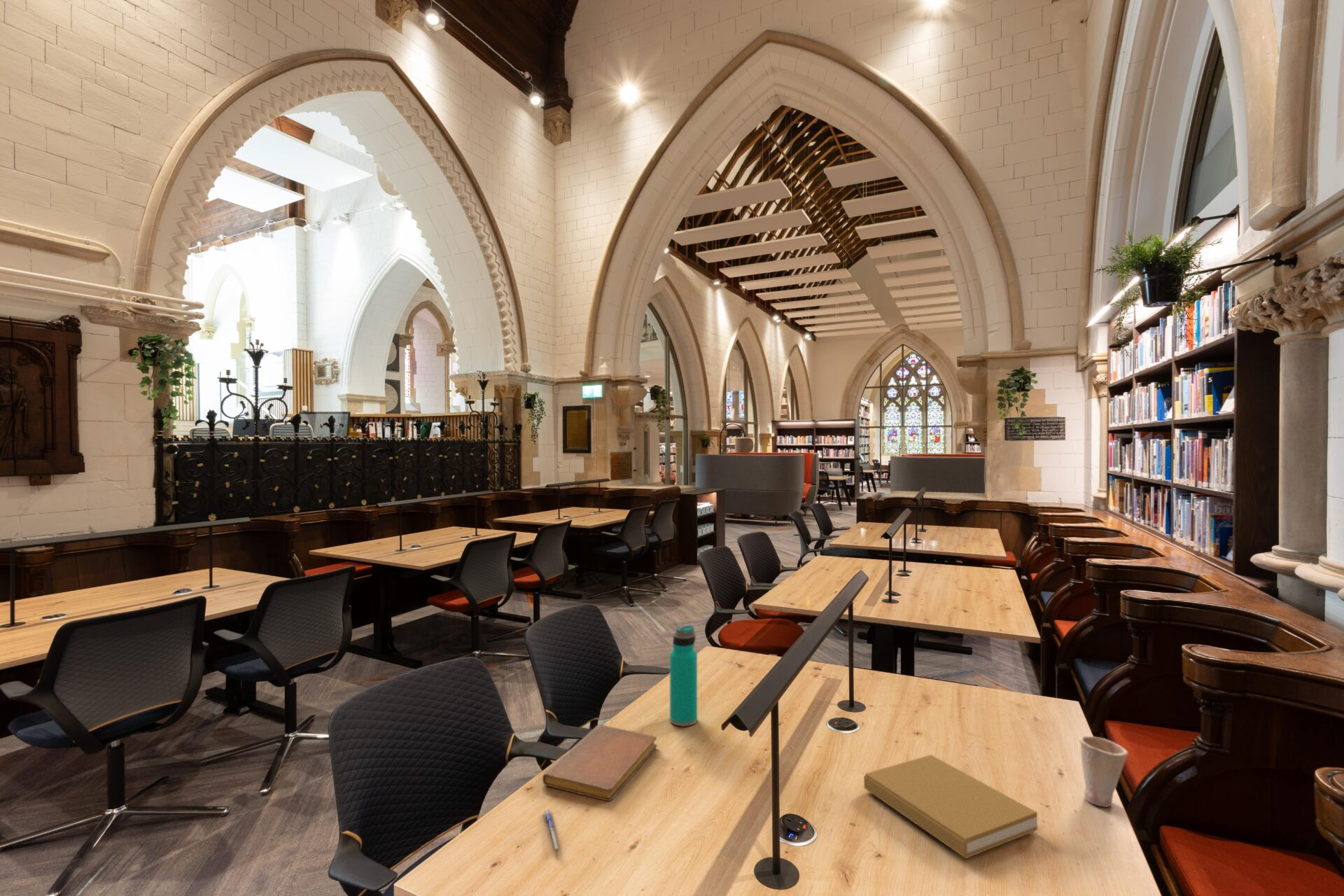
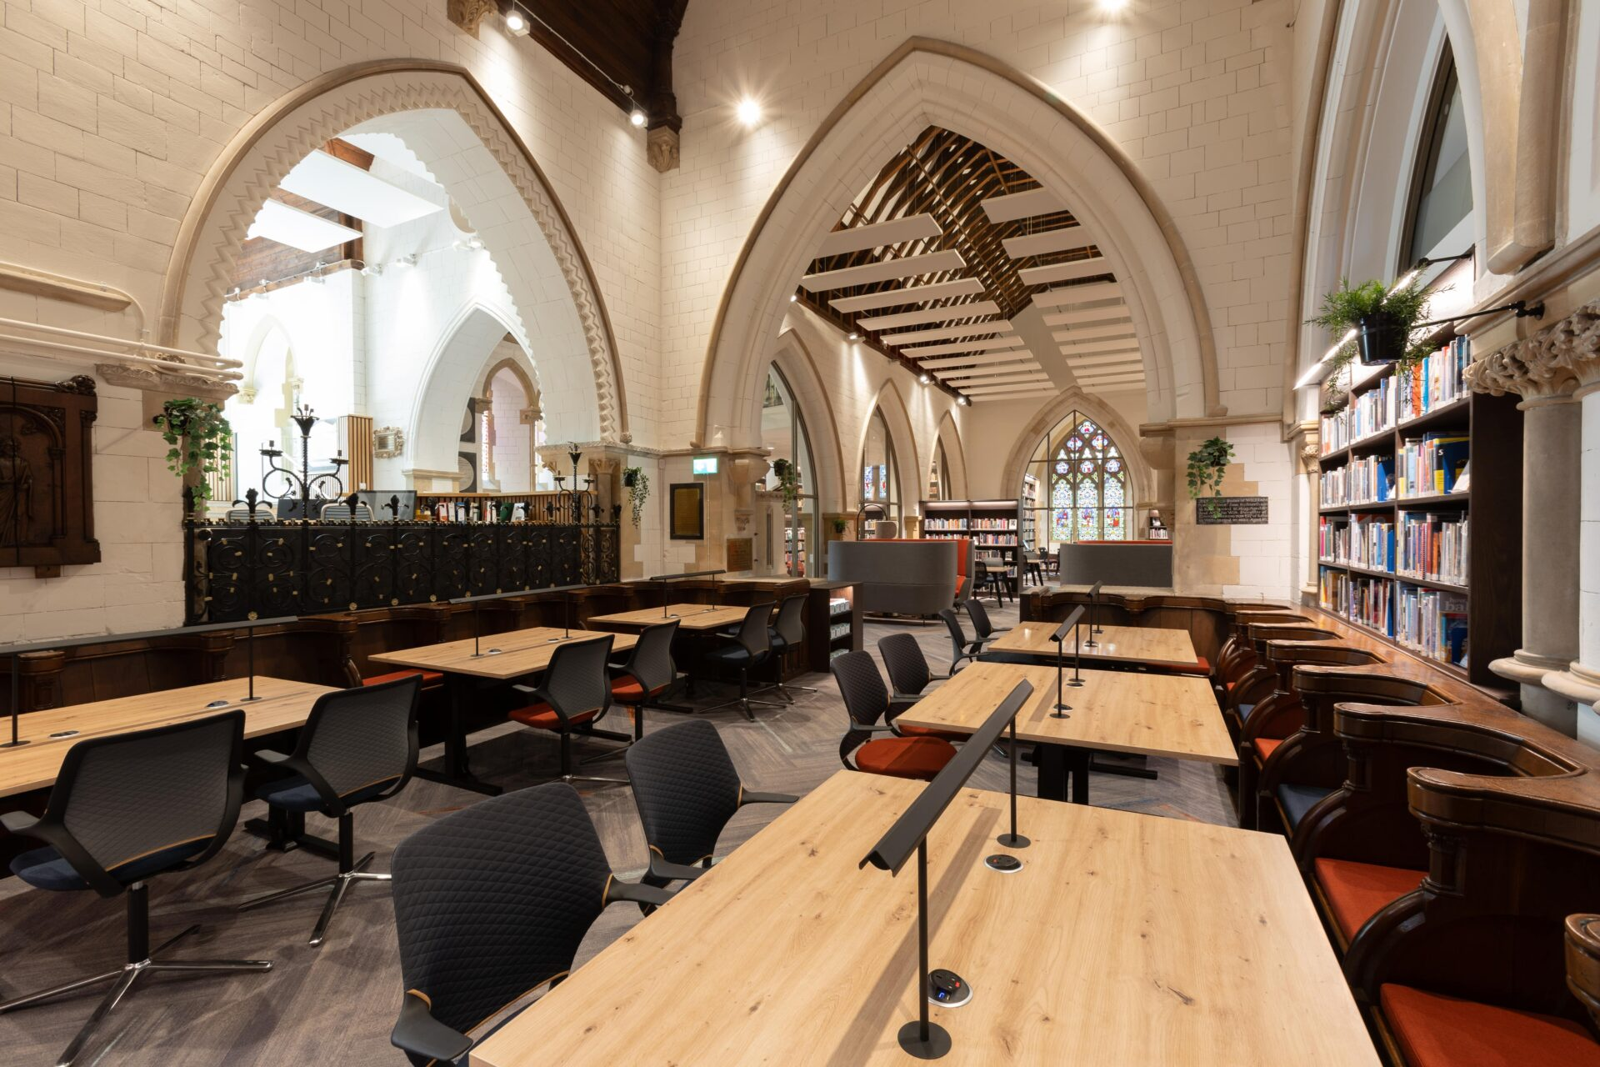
- book [863,754,1038,859]
- pen [542,809,562,853]
- cup [1078,735,1129,808]
- notebook [542,724,658,802]
- water bottle [669,624,698,727]
